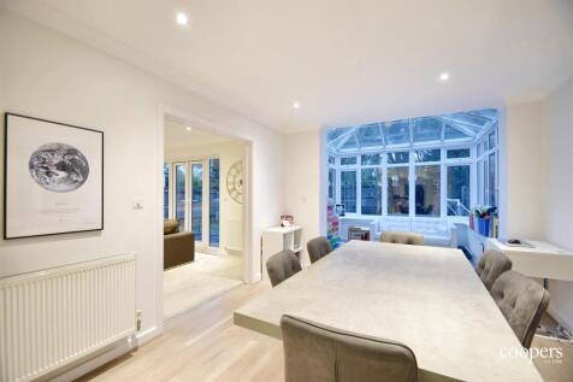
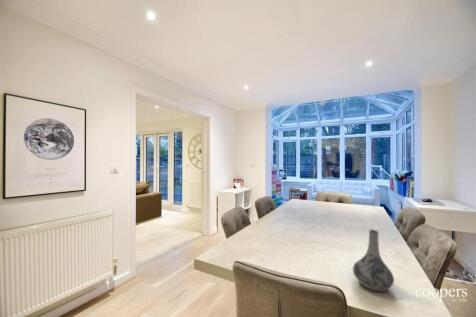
+ decorative vase [352,229,395,293]
